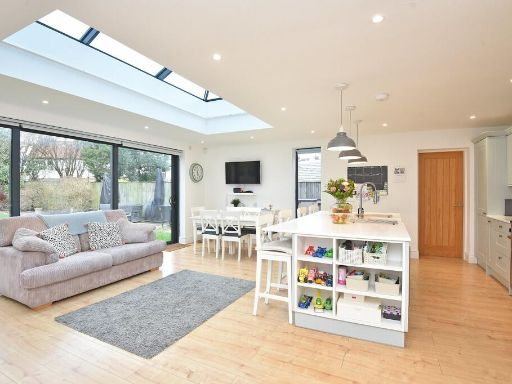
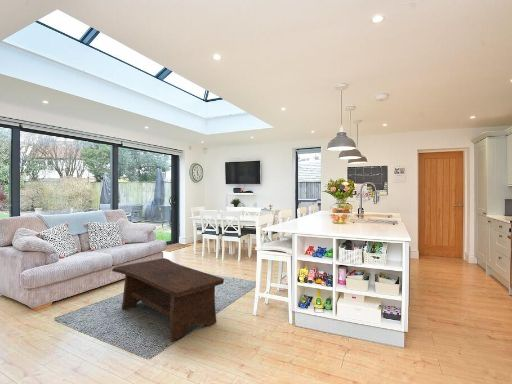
+ coffee table [111,257,225,342]
